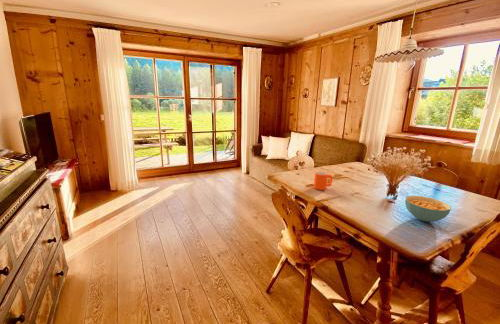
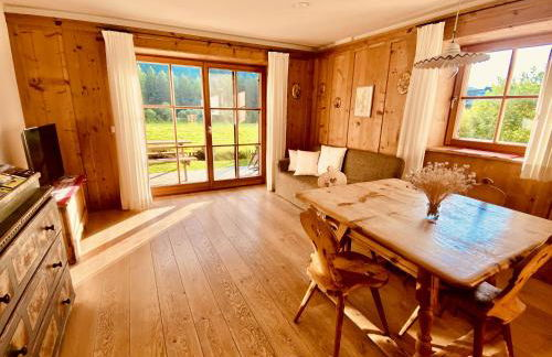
- cereal bowl [404,195,452,223]
- mug [313,171,333,191]
